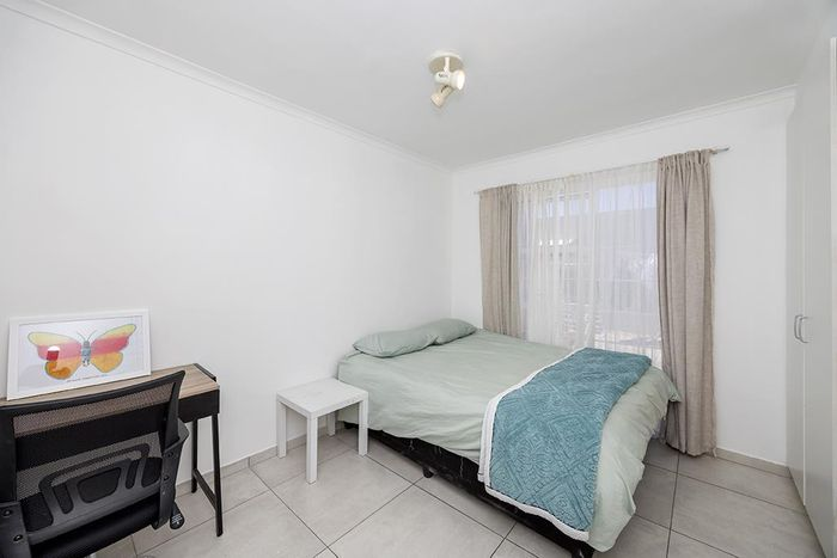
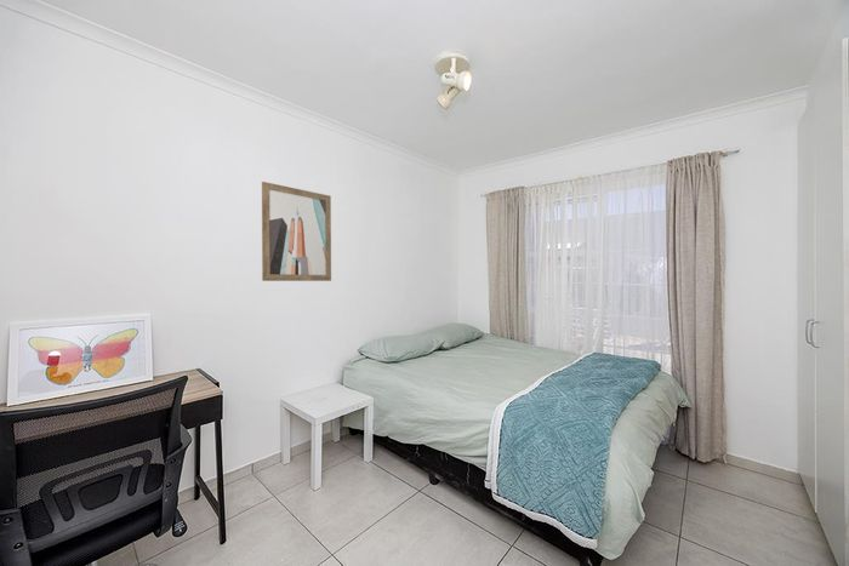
+ wall art [261,181,332,282]
